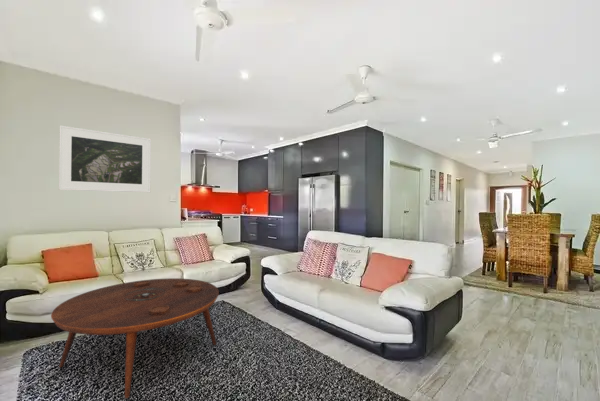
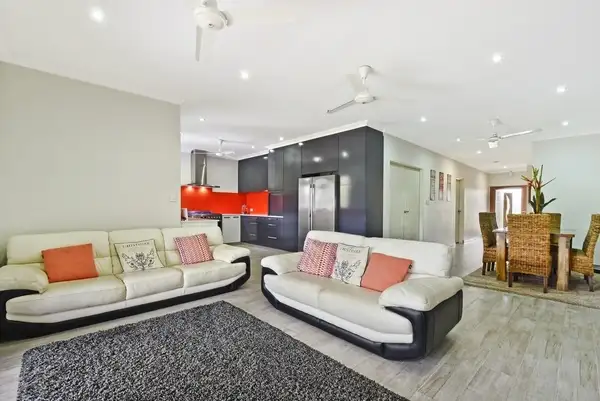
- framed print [58,124,152,193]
- coffee table [50,277,220,399]
